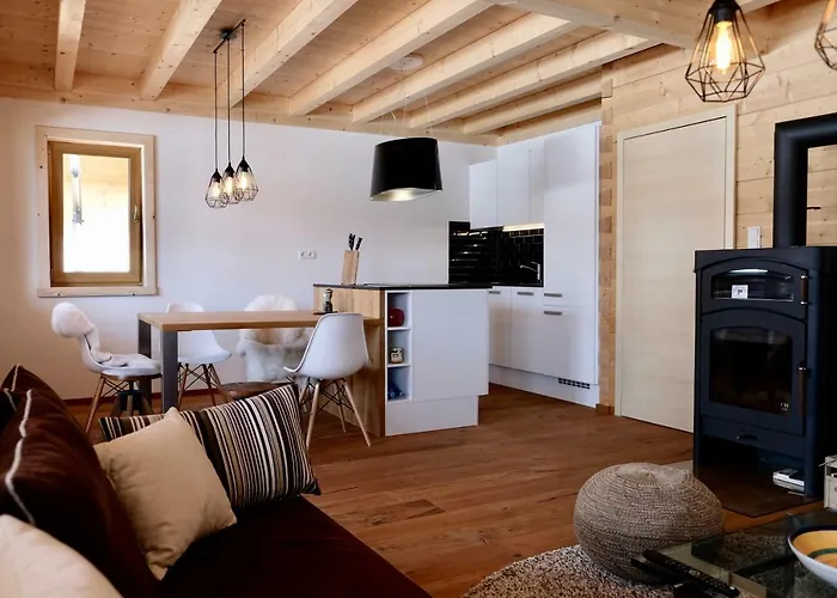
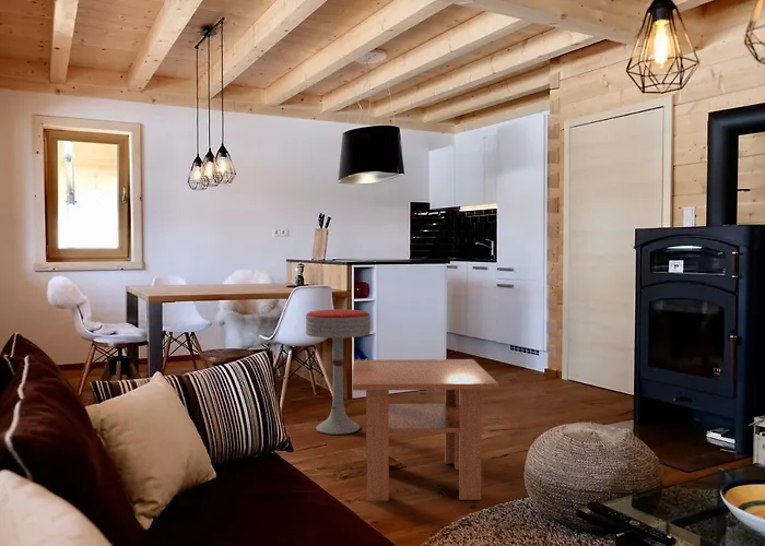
+ bar stool [305,308,372,436]
+ coffee table [352,358,499,502]
